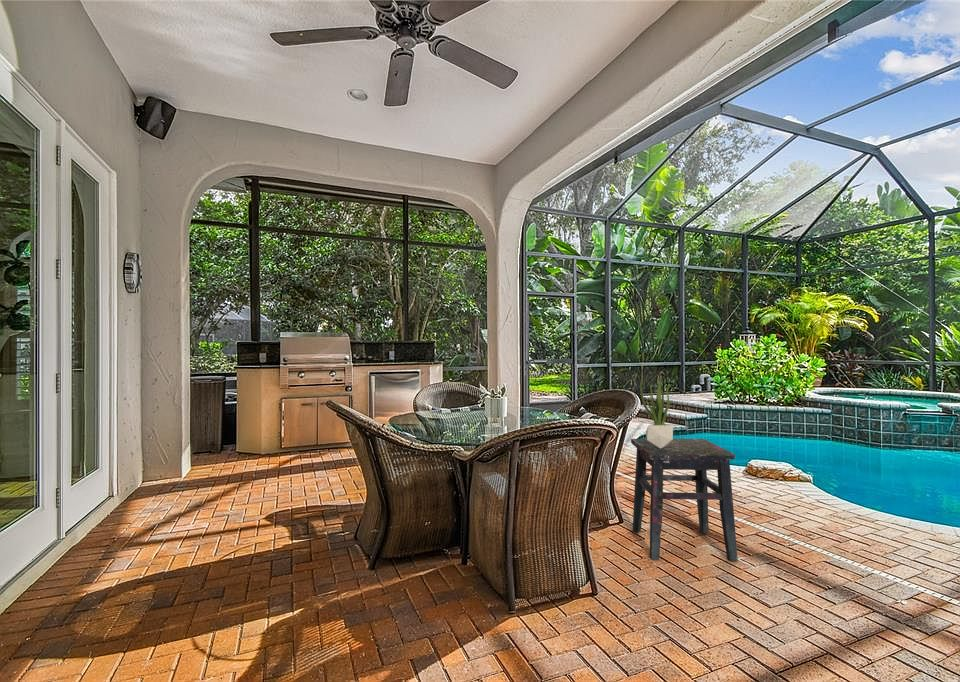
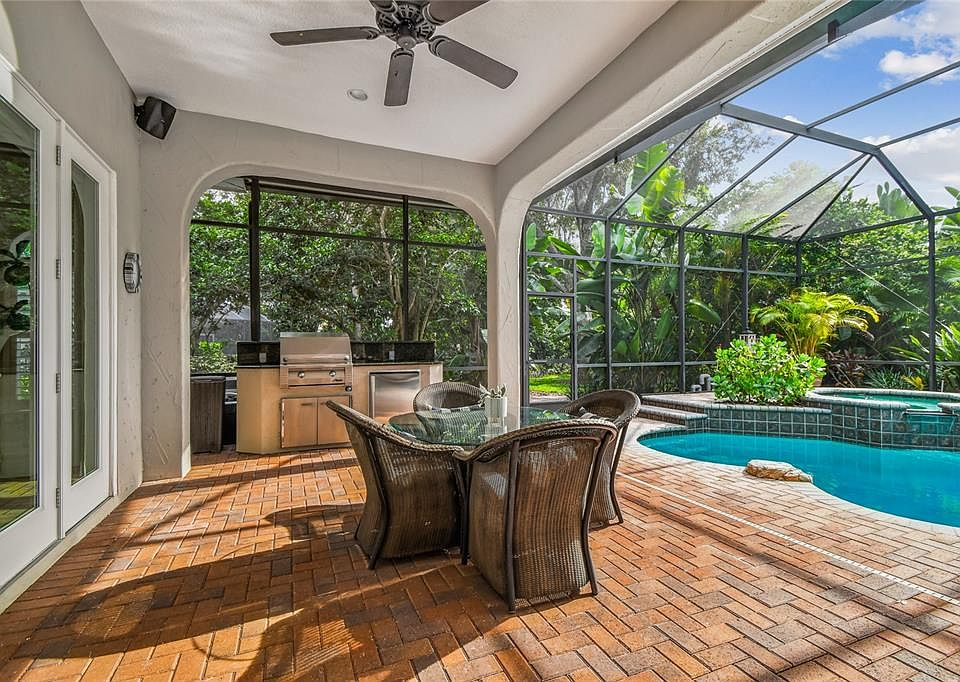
- potted plant [639,375,674,449]
- side table [630,438,739,563]
